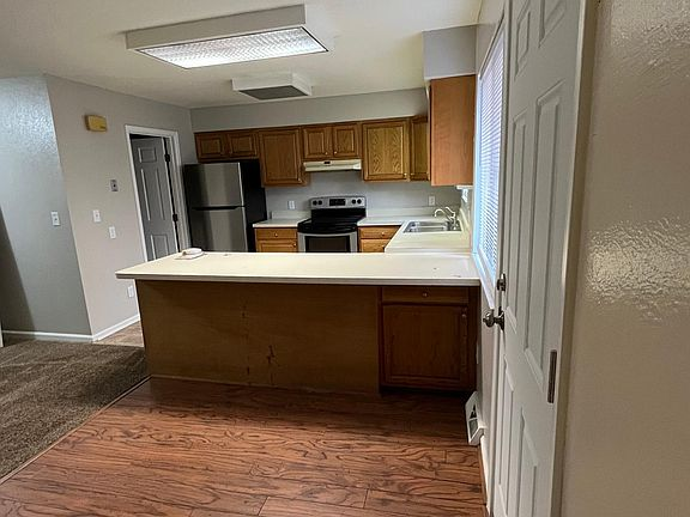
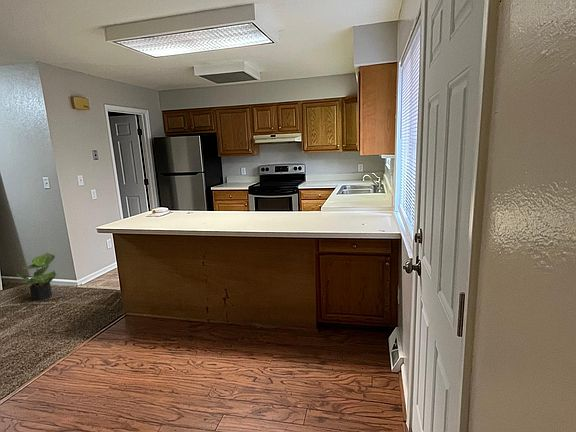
+ potted plant [15,252,57,302]
